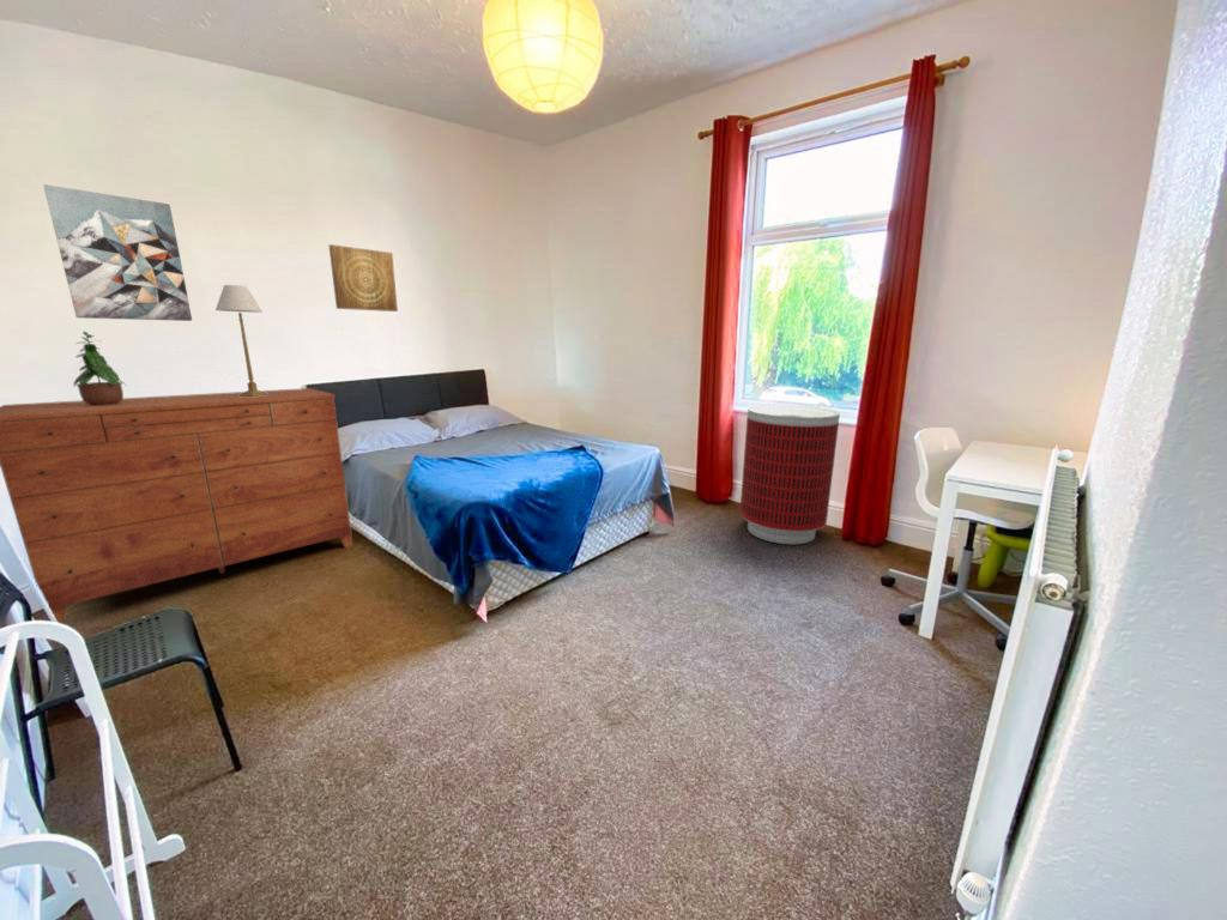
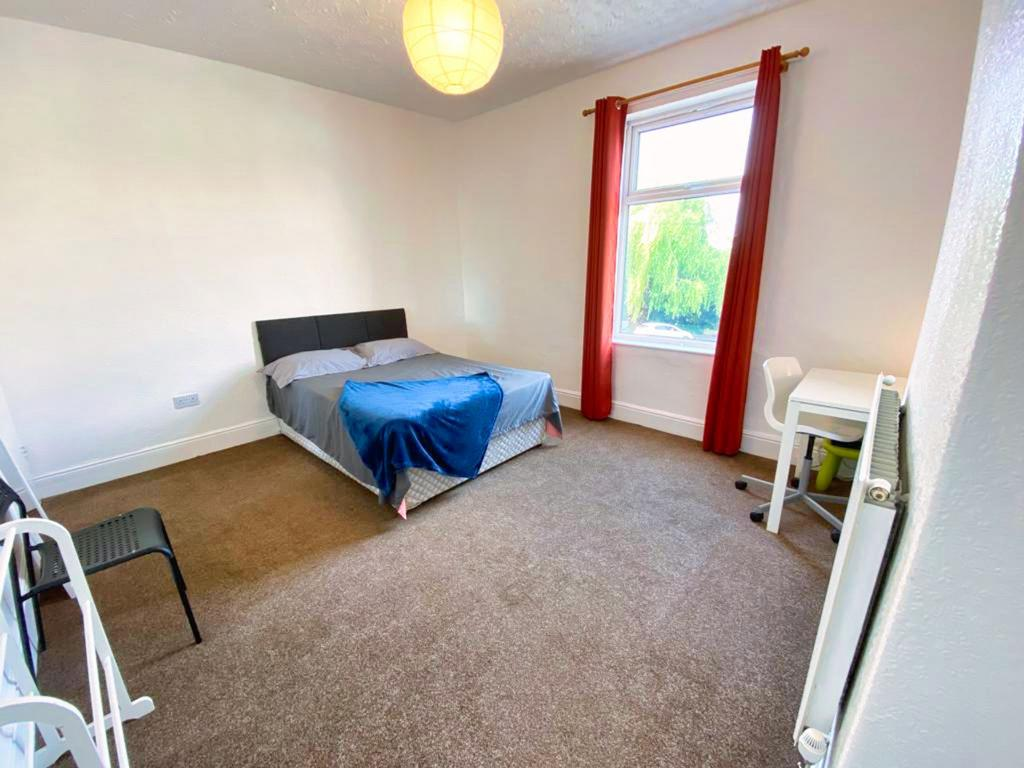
- wall art [328,243,399,313]
- dresser [0,387,353,624]
- trash can [739,404,841,545]
- potted plant [72,331,129,406]
- wall art [43,183,193,322]
- table lamp [214,284,268,397]
